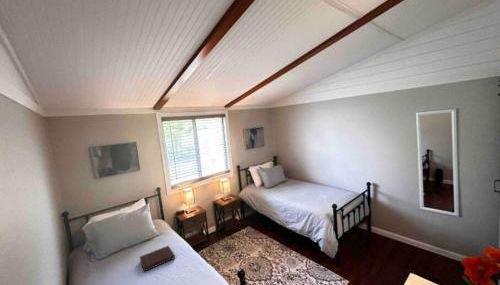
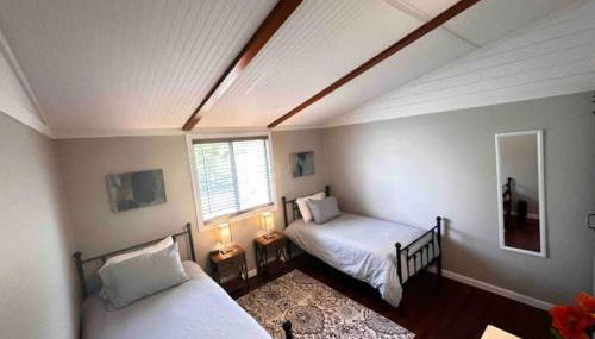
- book [139,244,176,273]
